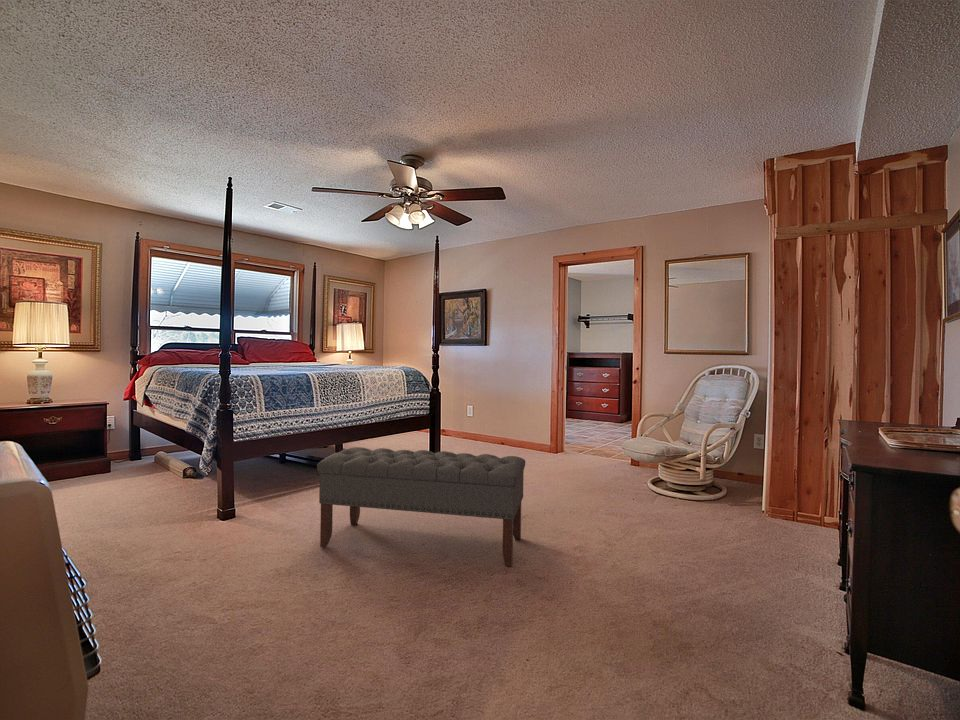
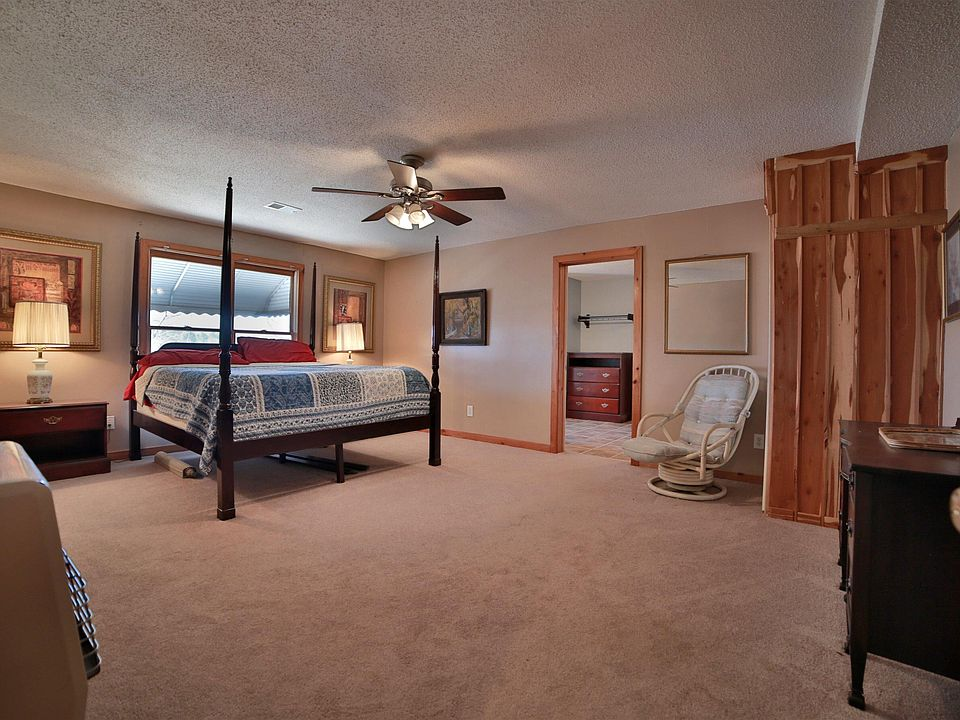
- bench [316,446,526,567]
